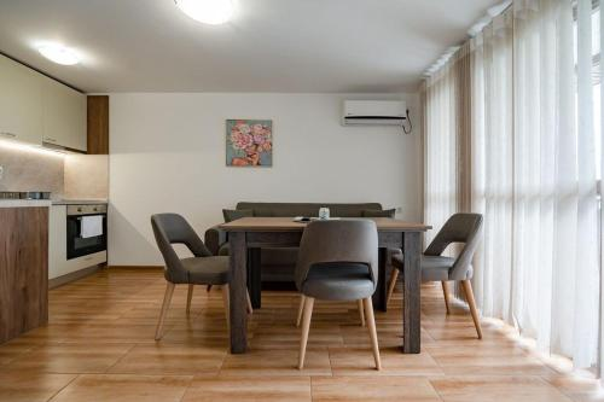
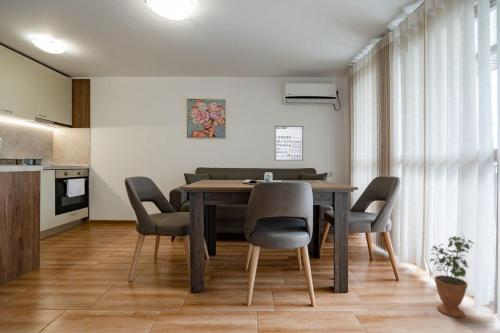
+ potted plant [429,232,474,318]
+ wall art [274,125,304,161]
